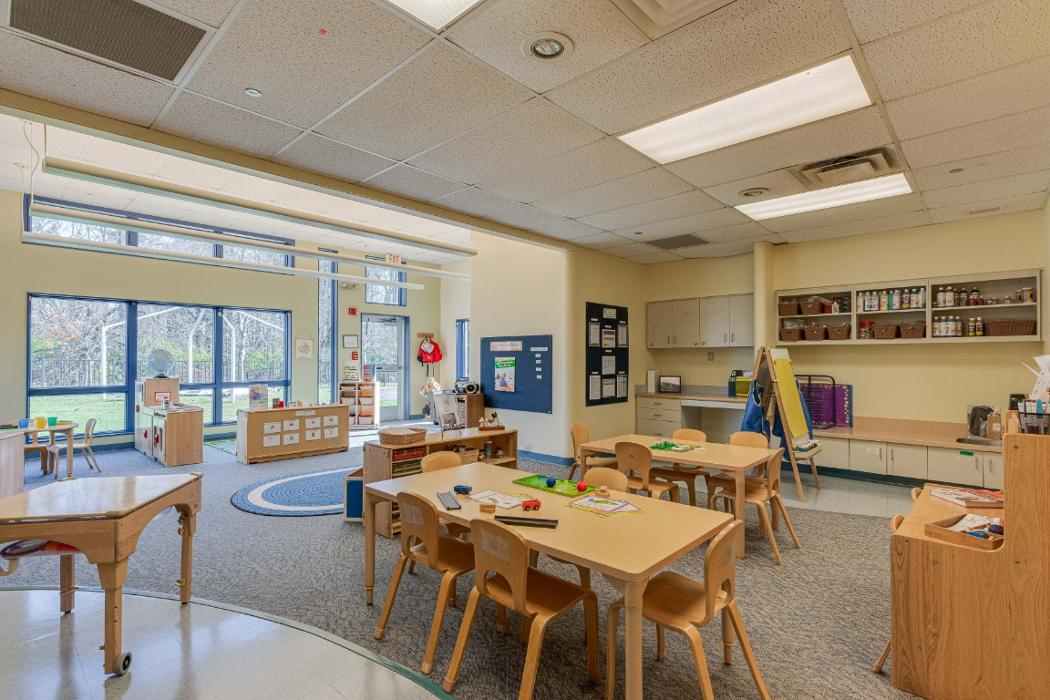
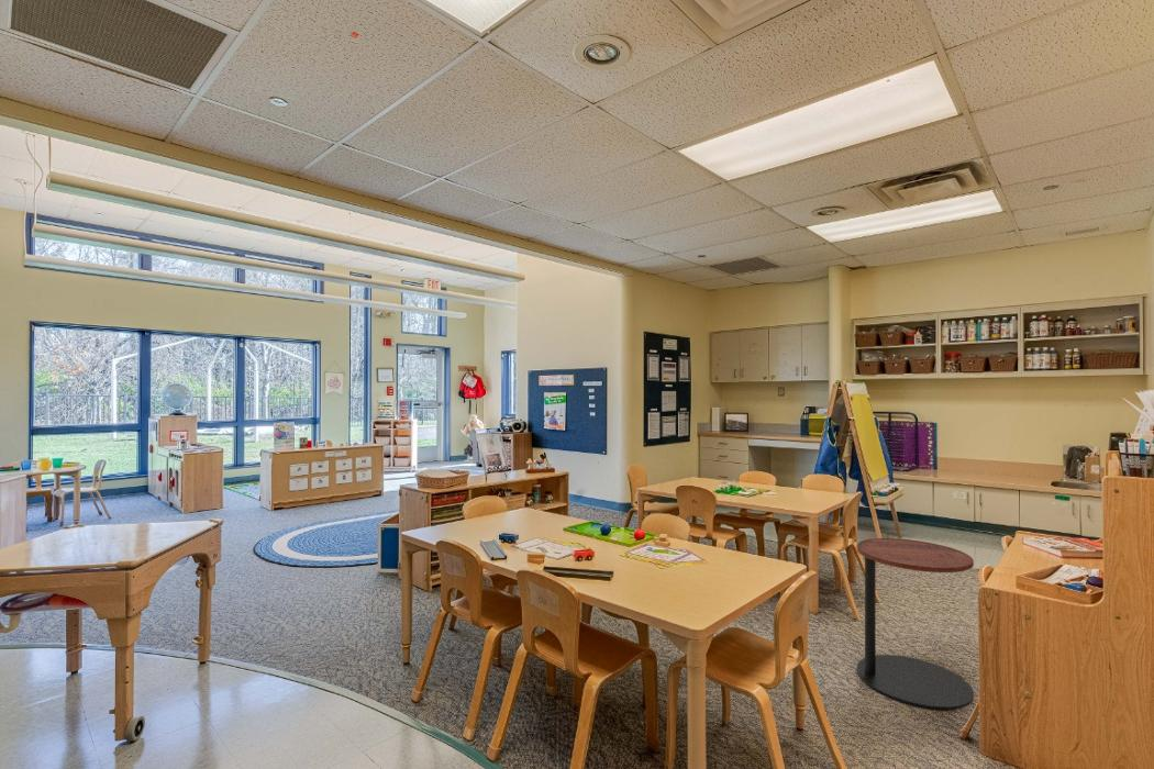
+ side table [856,537,975,711]
